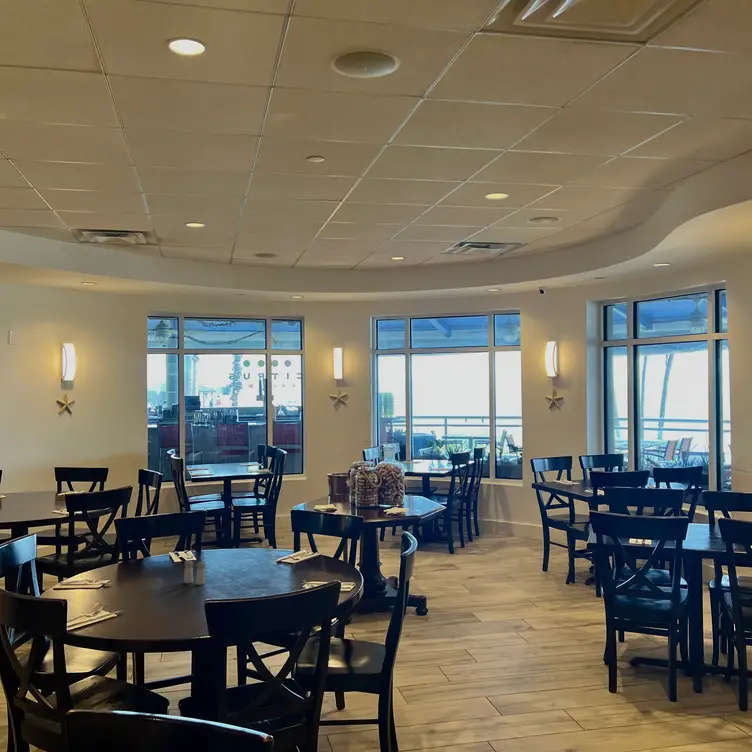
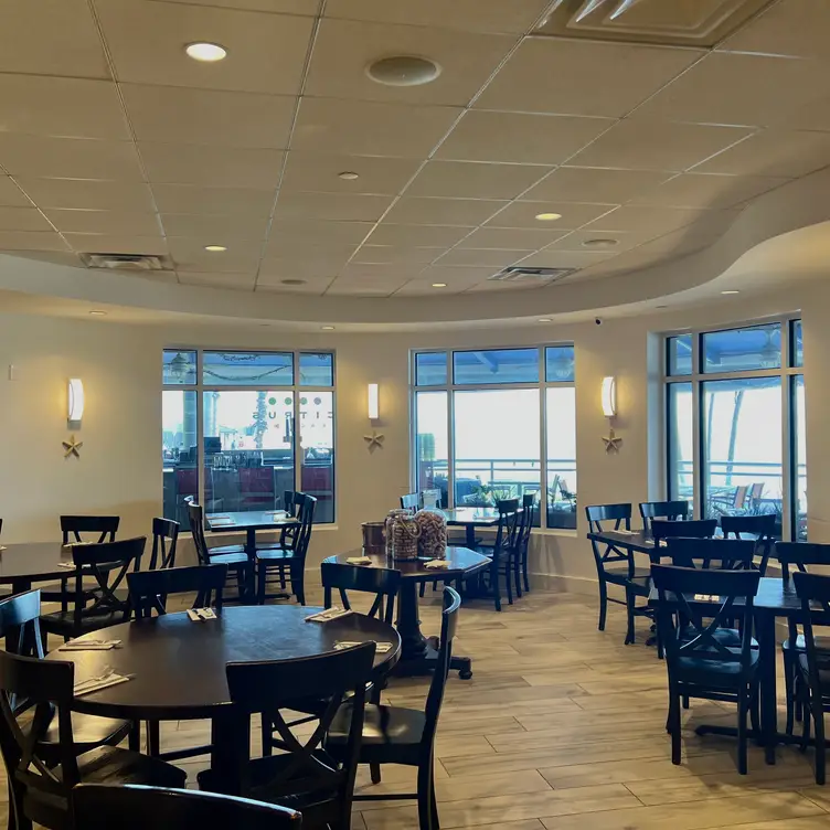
- salt and pepper shaker [183,560,206,586]
